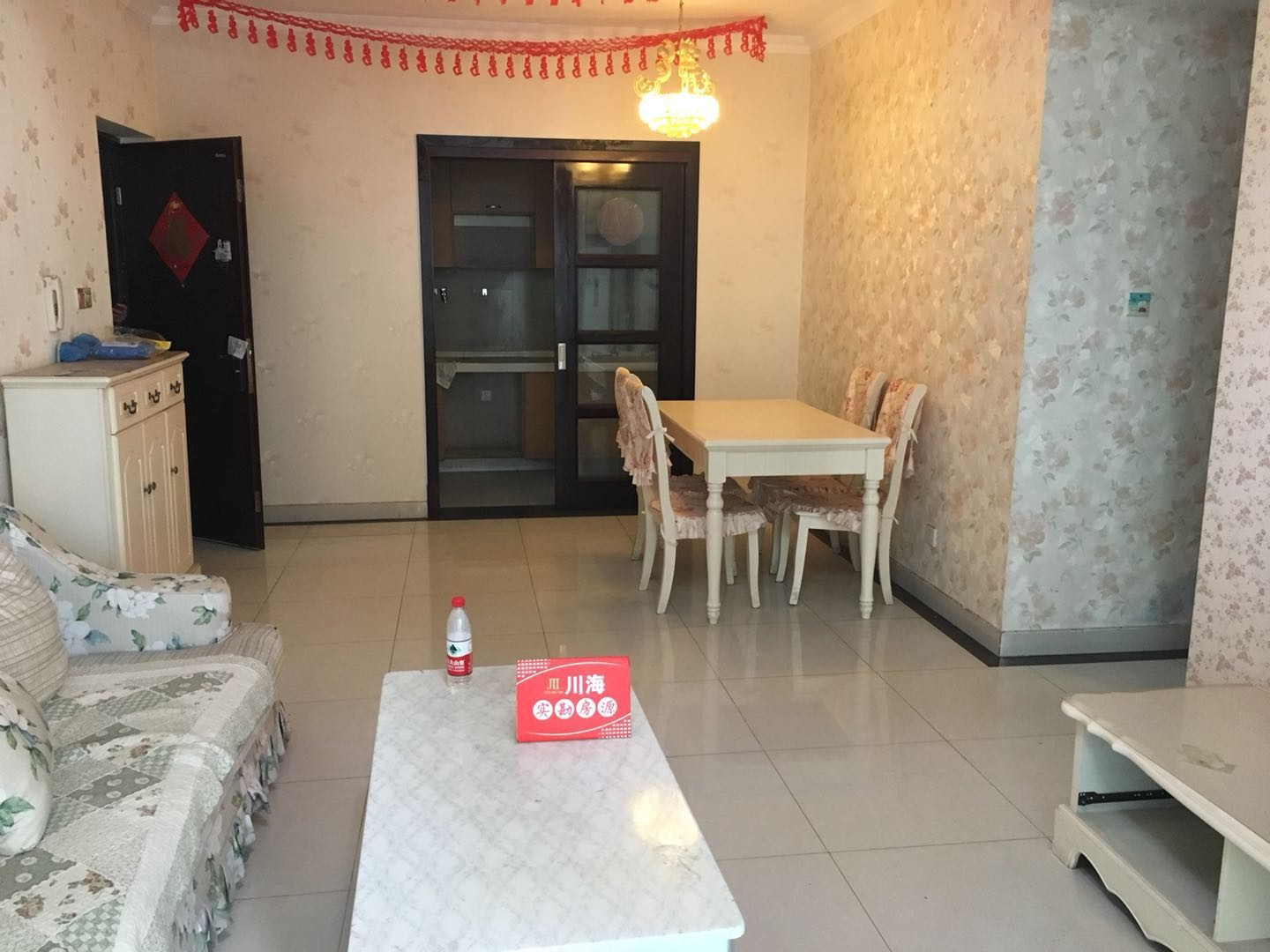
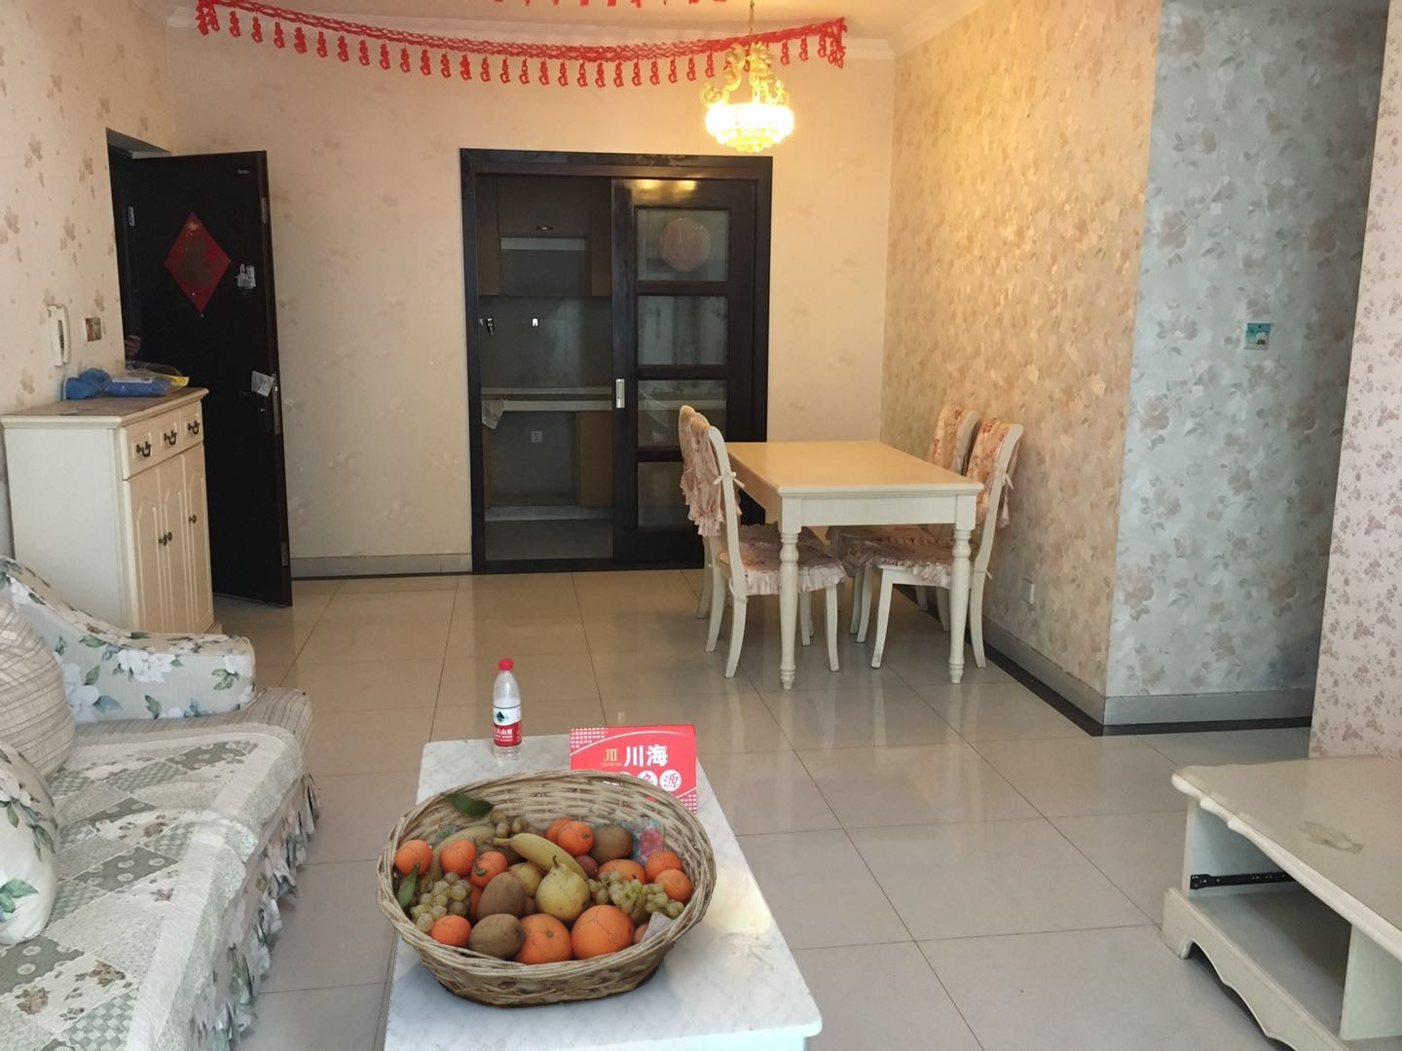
+ fruit basket [375,767,718,1009]
